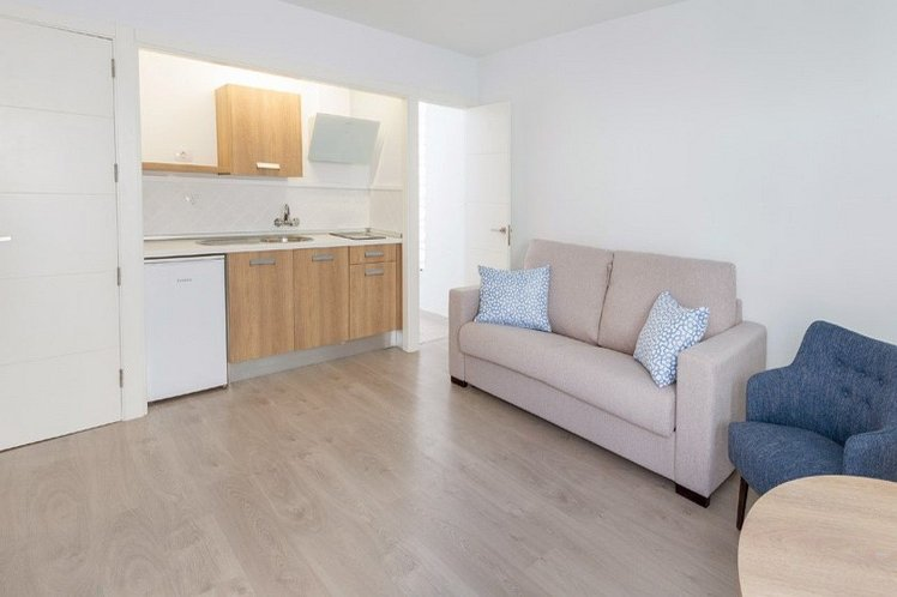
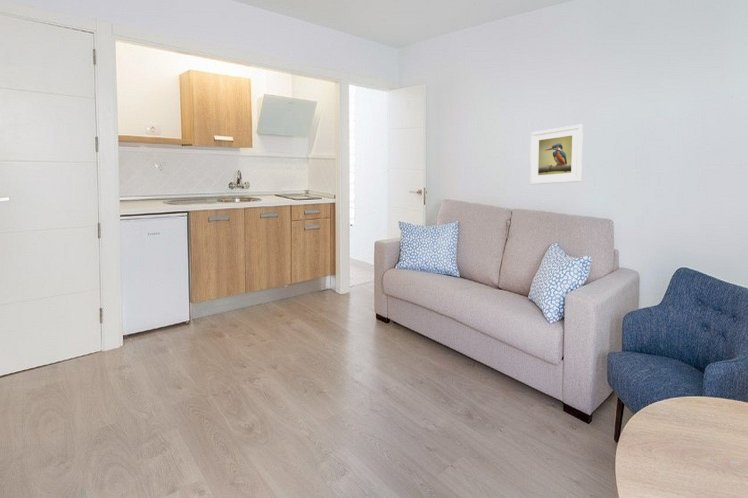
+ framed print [529,124,584,185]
